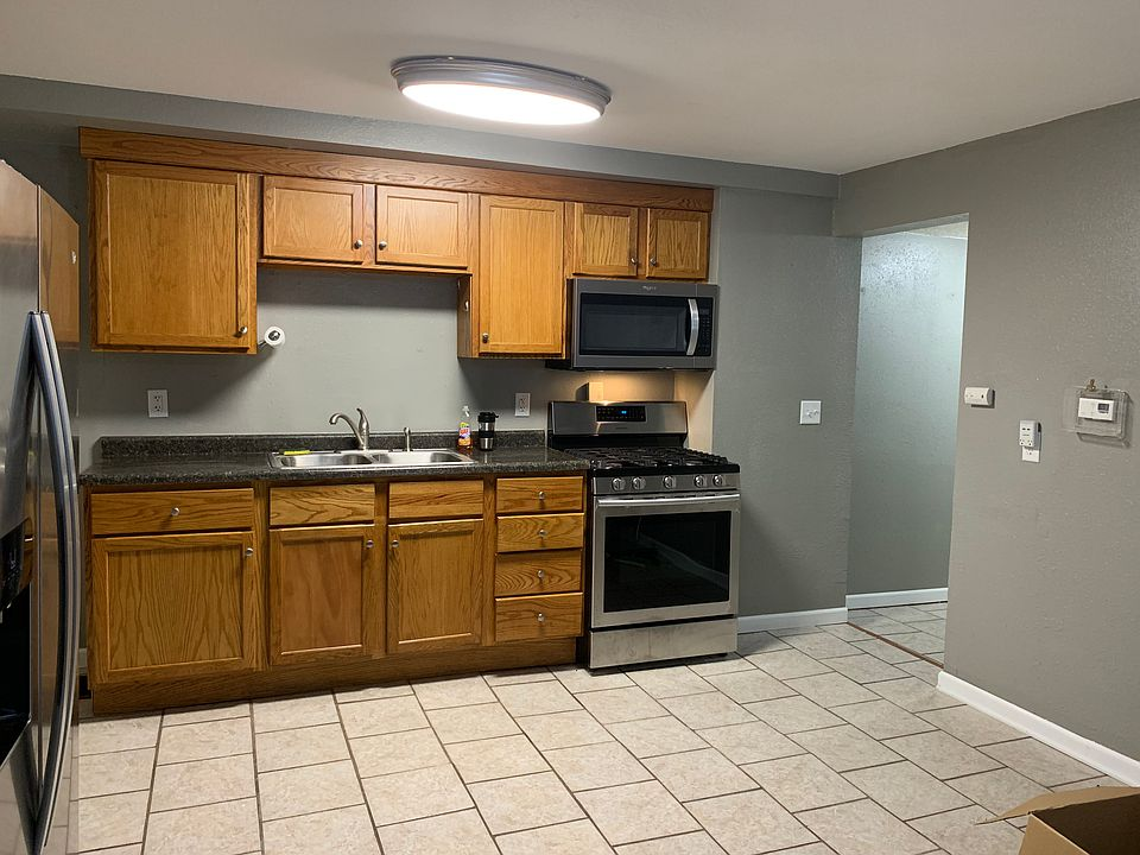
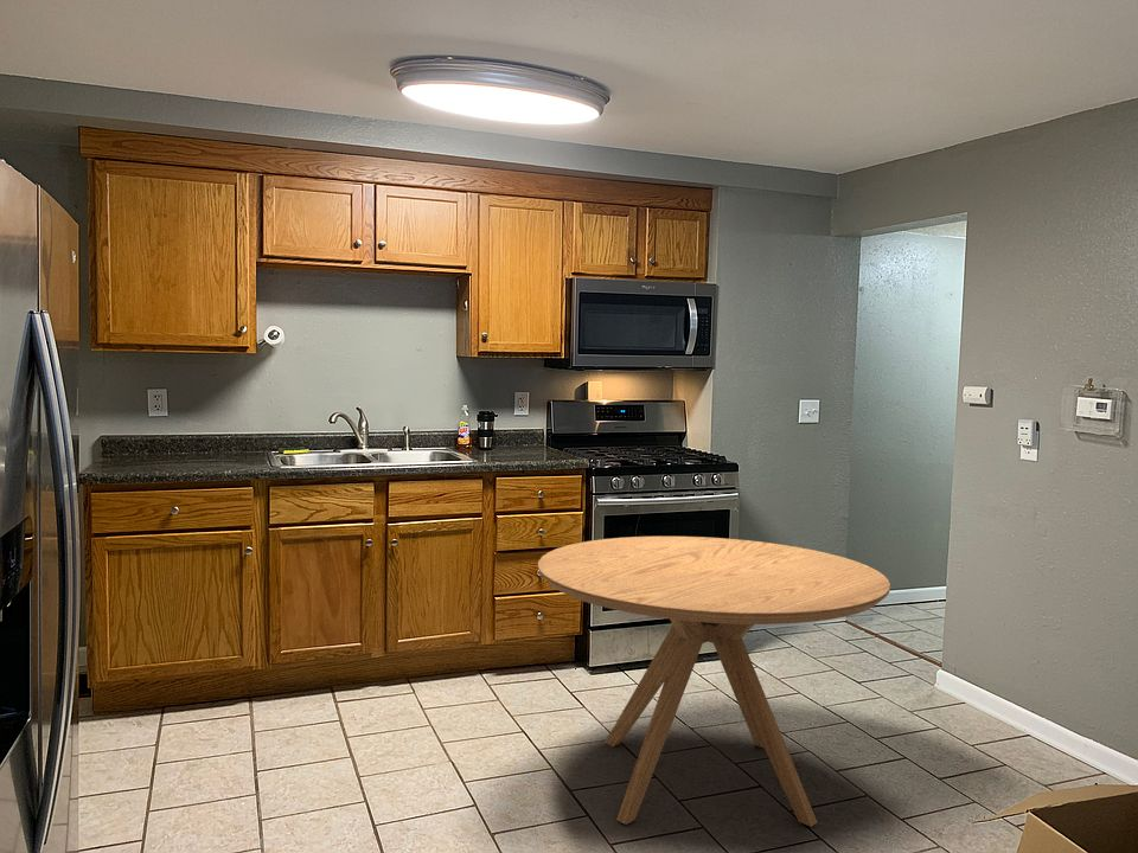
+ dining table [537,535,891,828]
